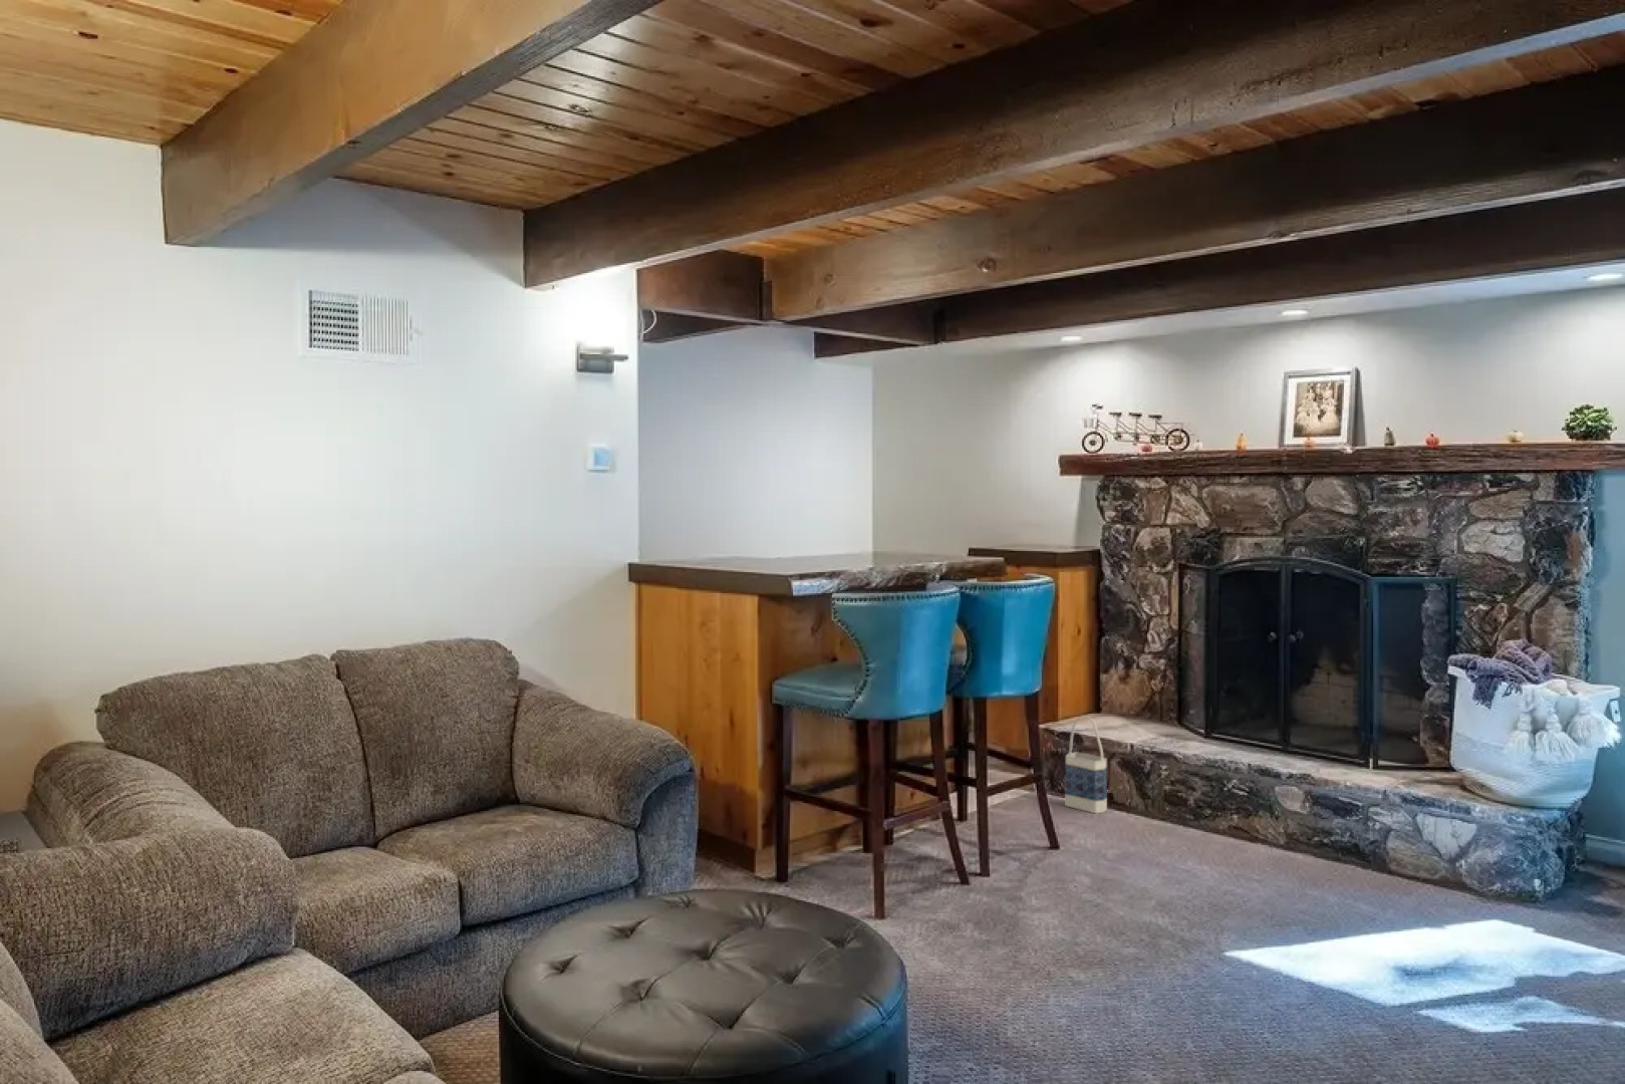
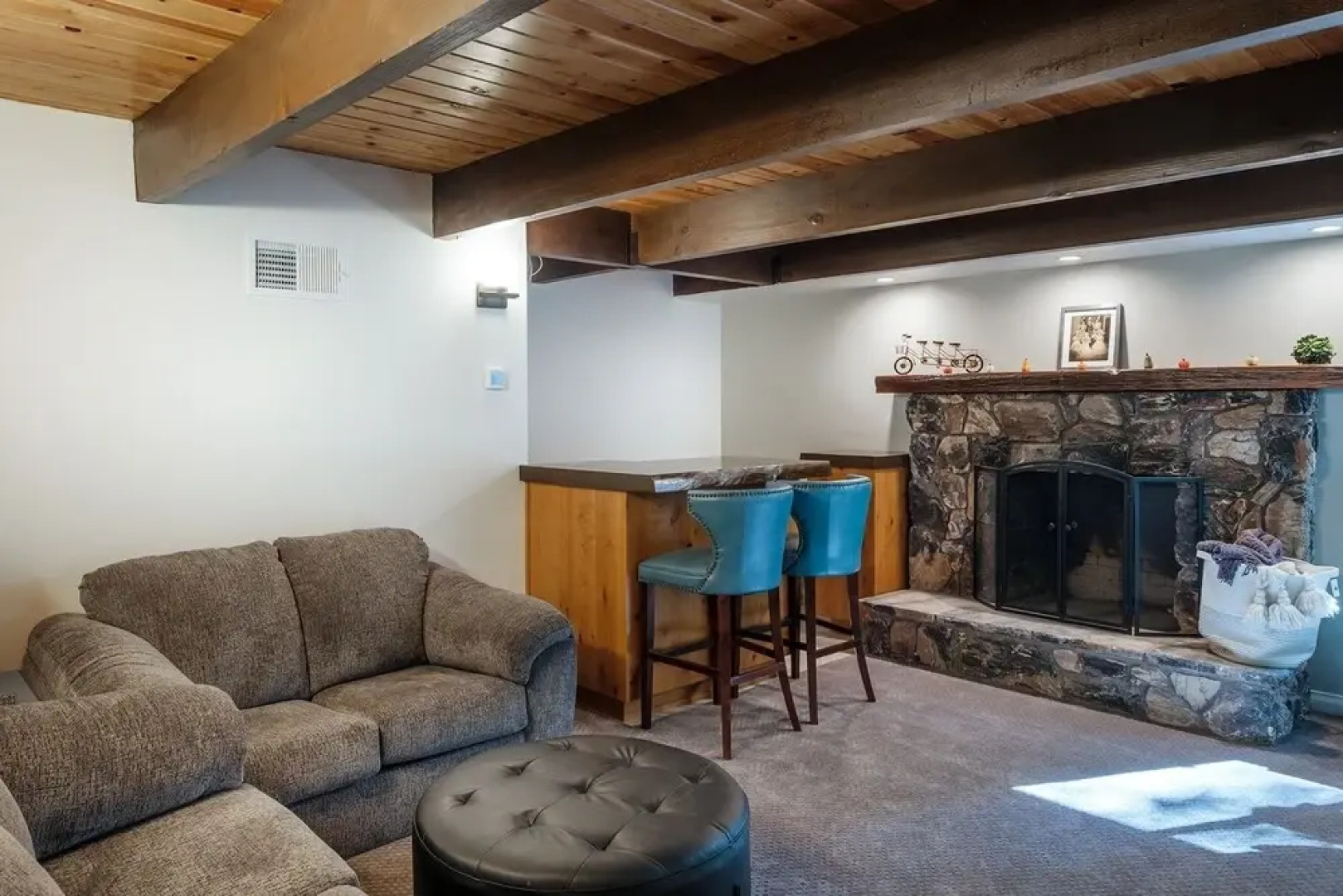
- bag [1064,715,1108,815]
